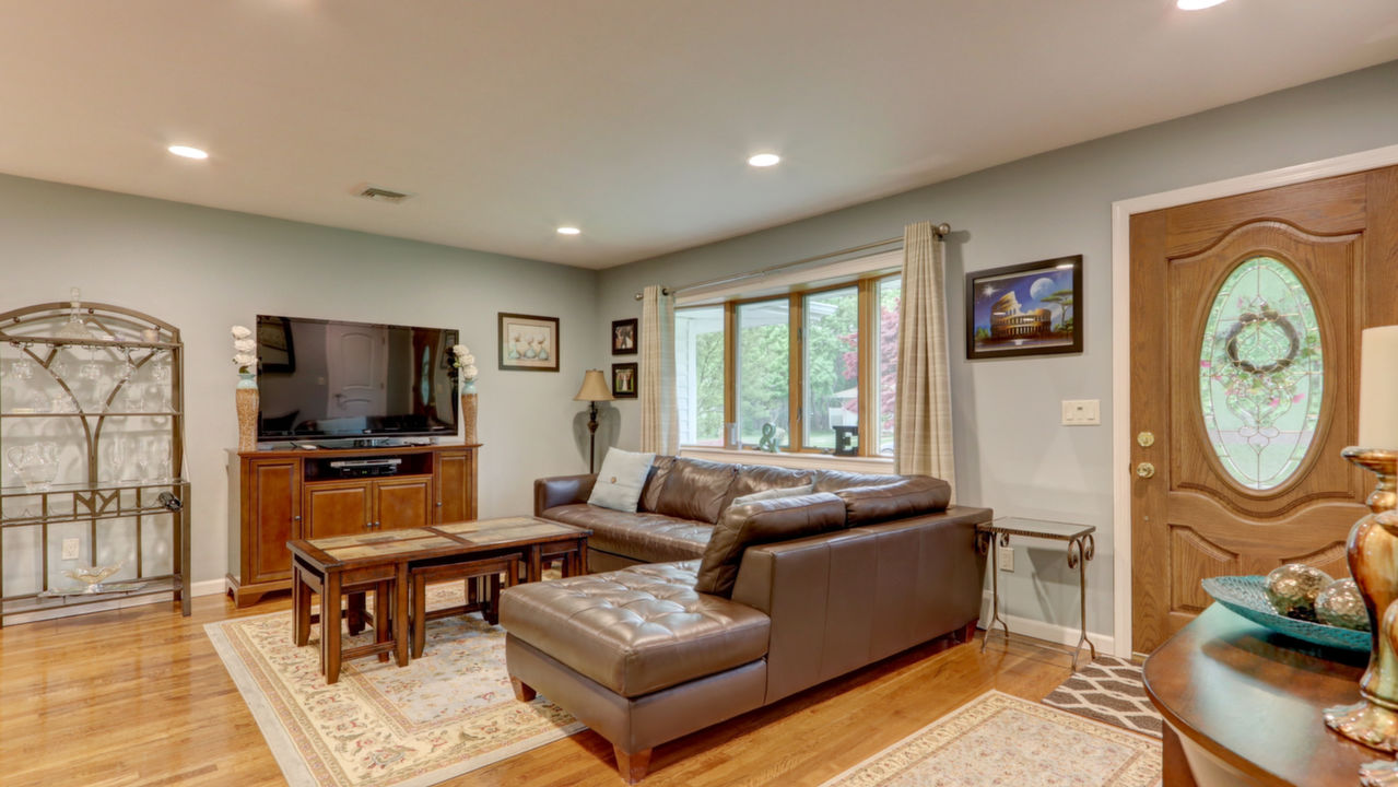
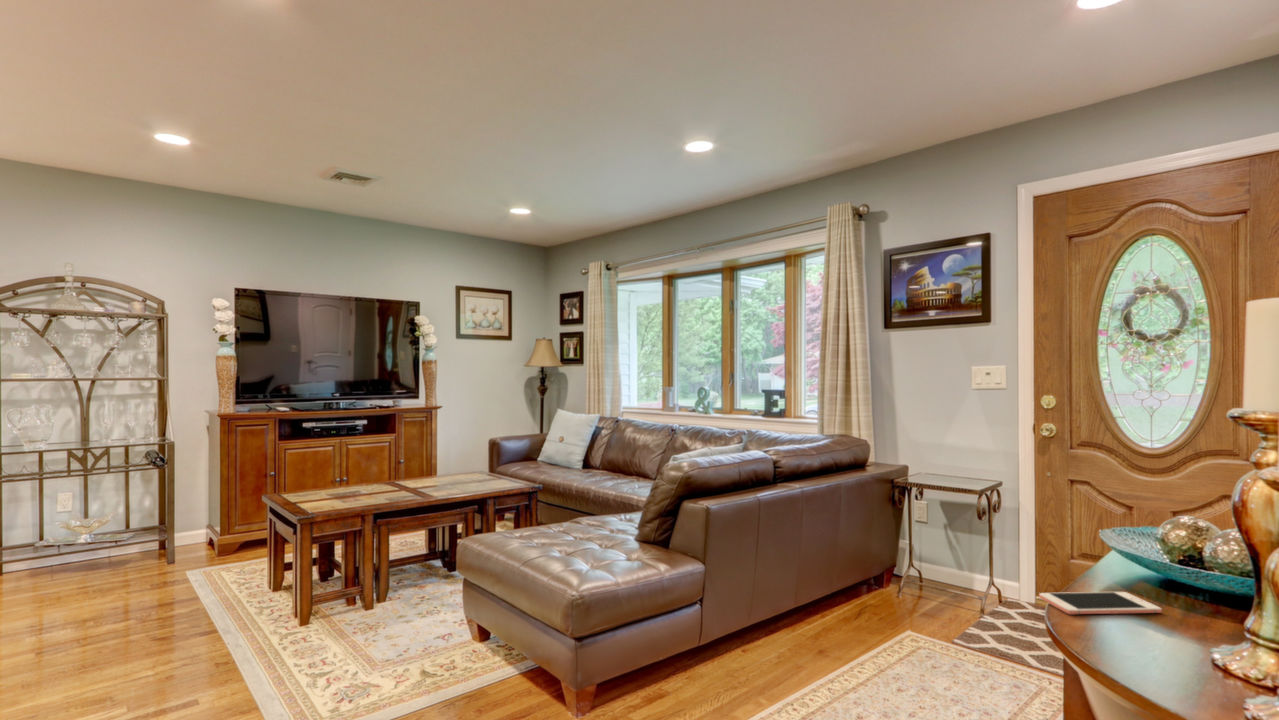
+ cell phone [1038,591,1163,615]
